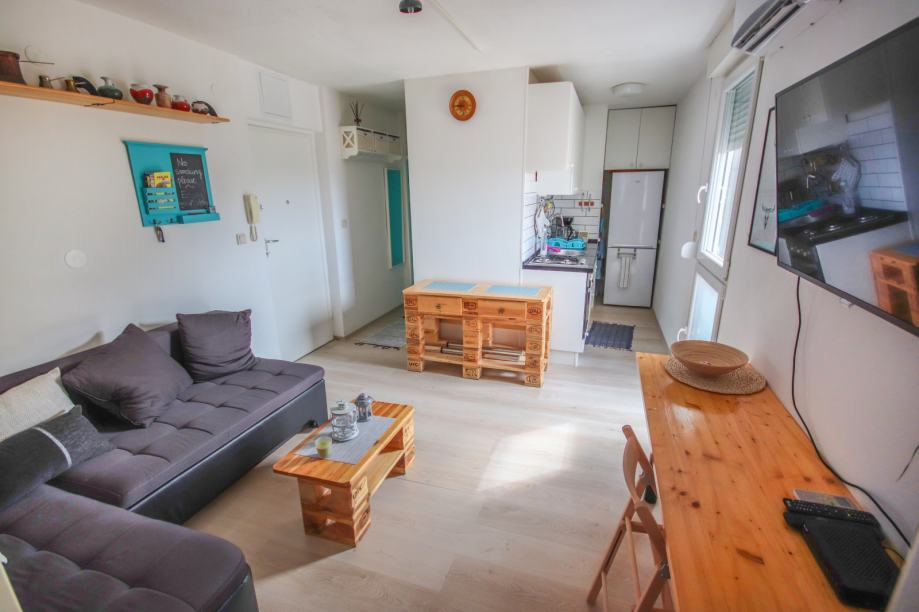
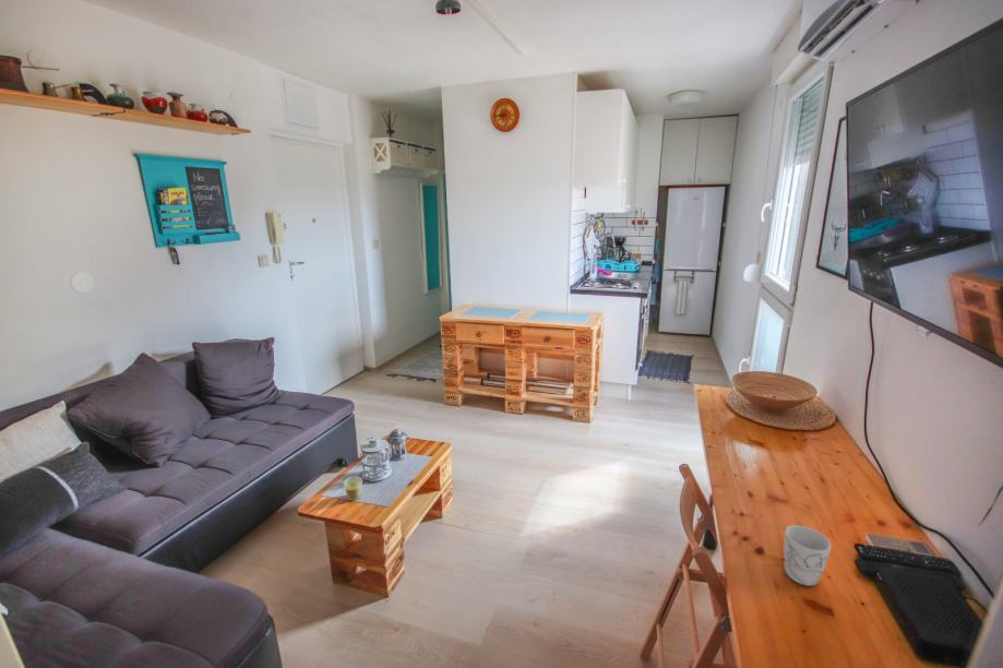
+ mug [783,524,833,587]
